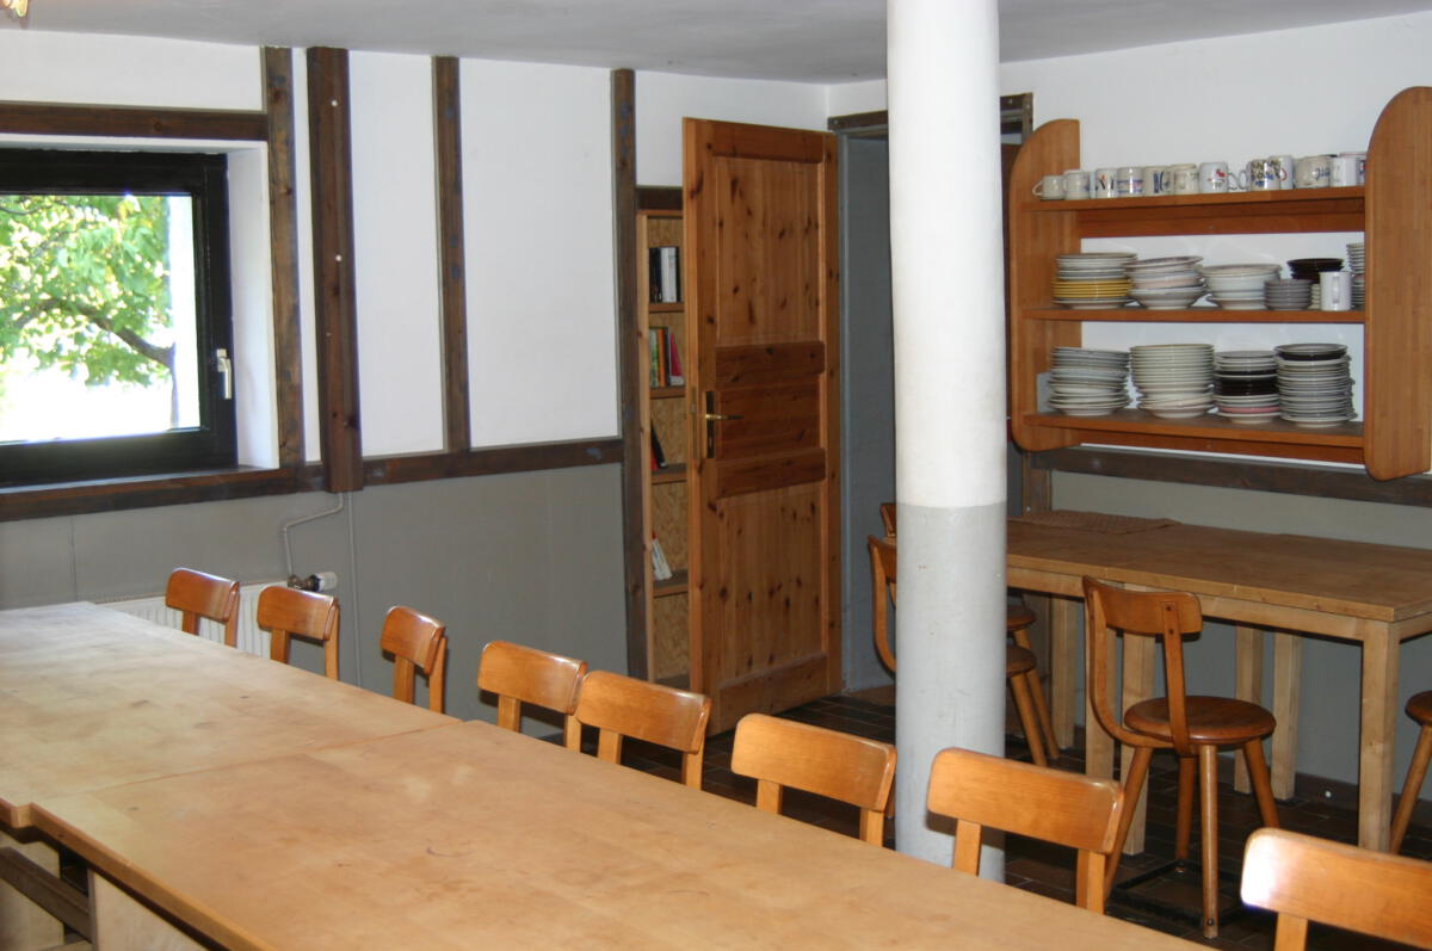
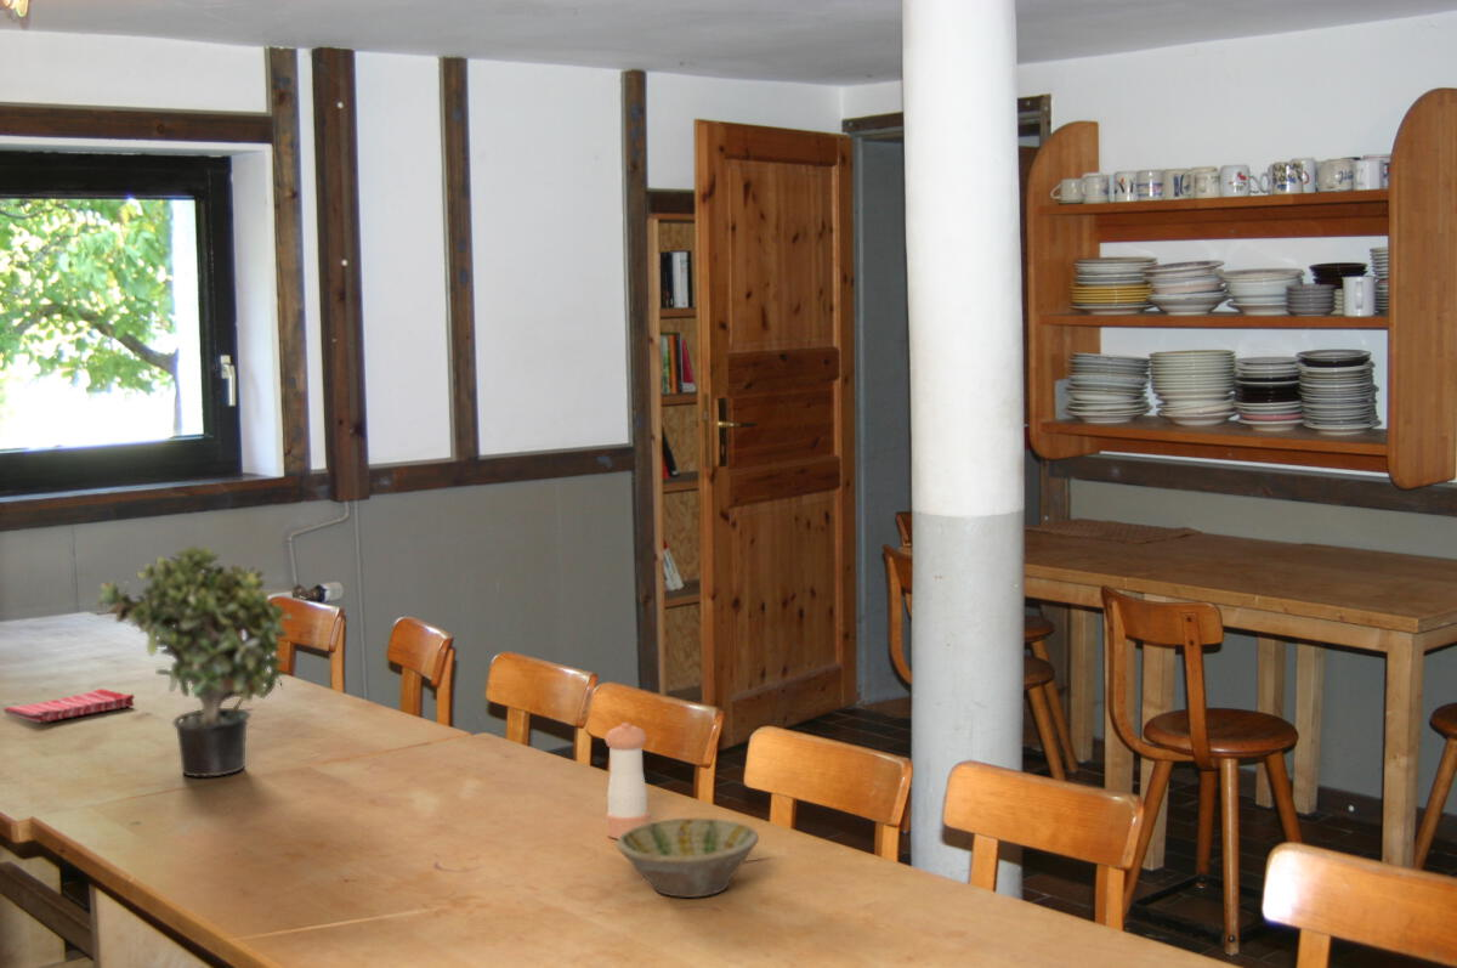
+ dish towel [2,687,136,724]
+ pepper shaker [603,721,651,840]
+ potted plant [95,544,294,779]
+ bowl [616,817,760,899]
